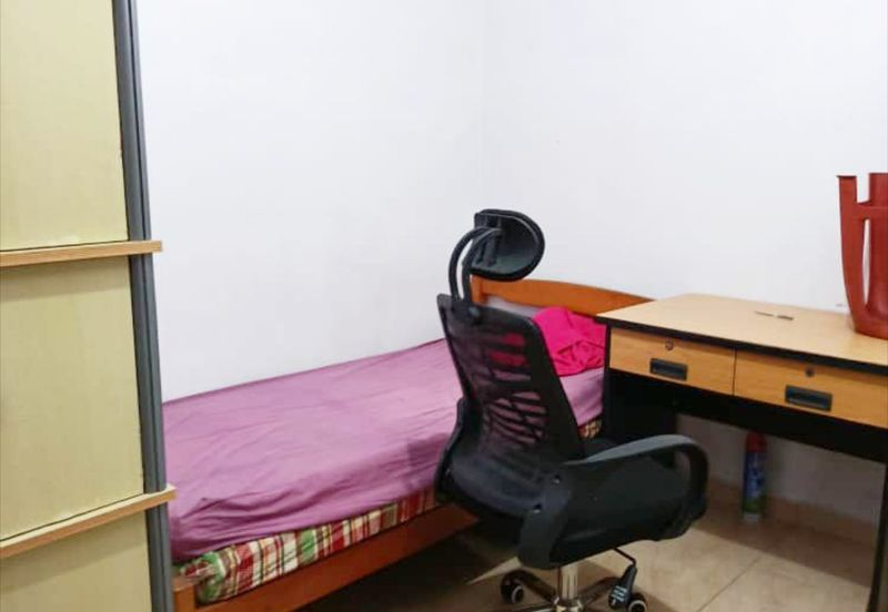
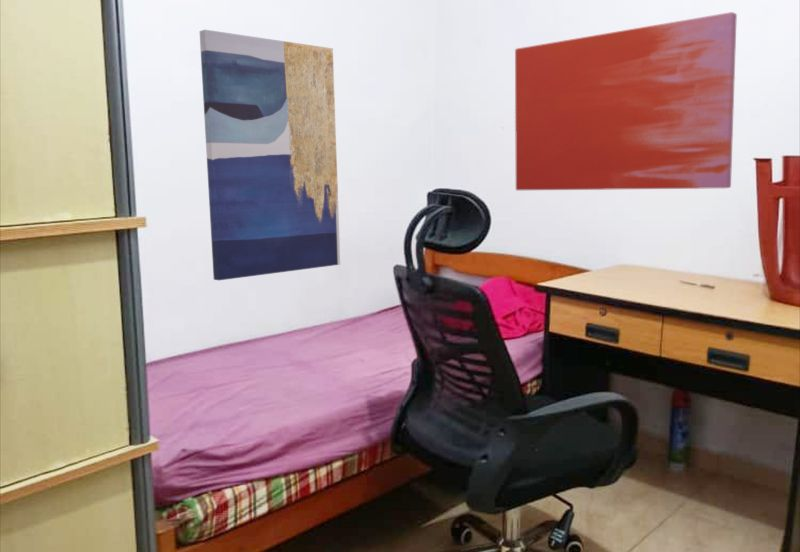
+ wall art [514,11,738,191]
+ wall art [199,29,341,281]
